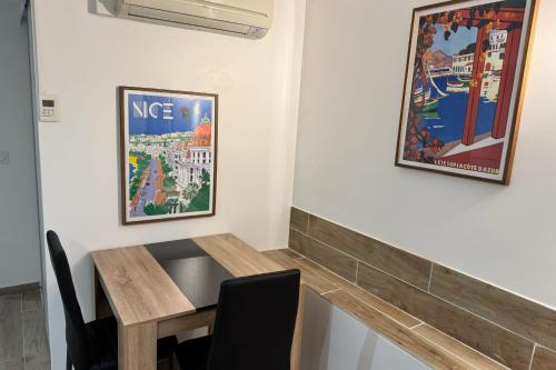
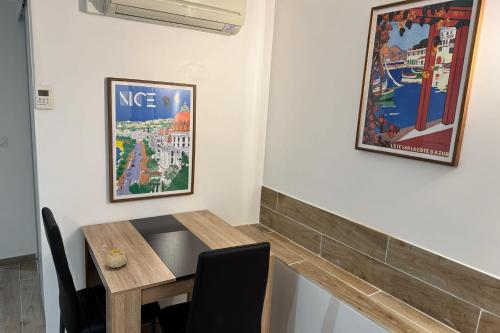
+ fruit [104,248,128,269]
